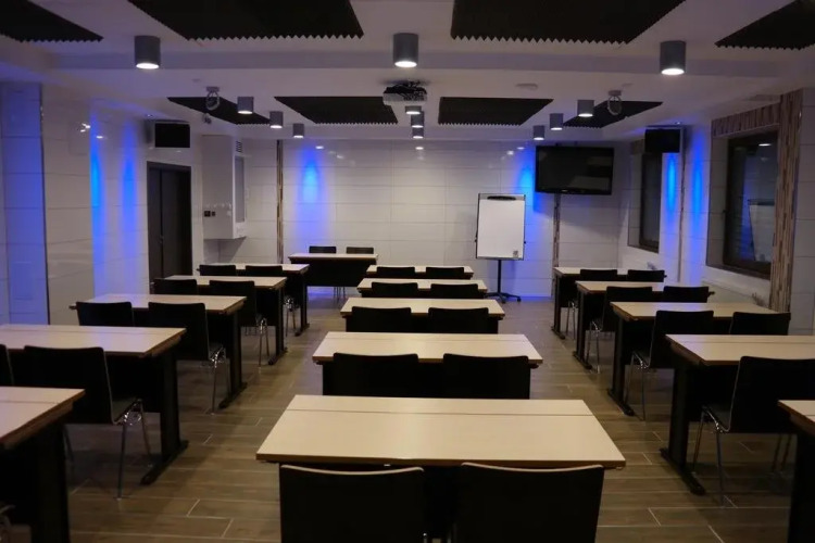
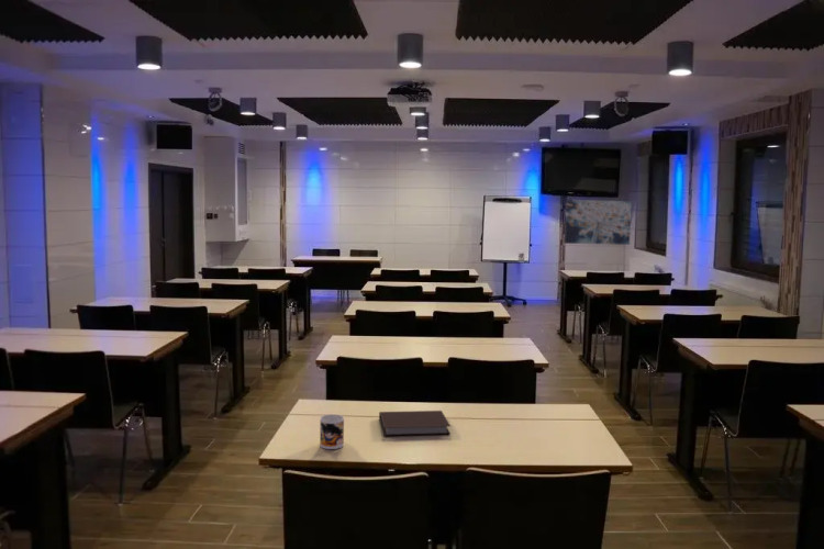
+ wall art [564,199,633,246]
+ notebook [378,410,452,437]
+ mug [319,413,345,450]
